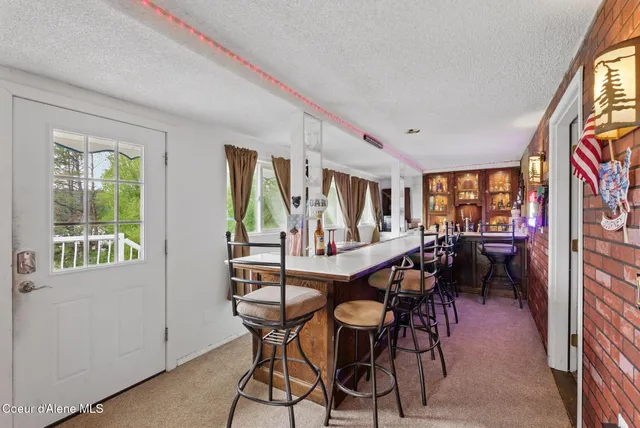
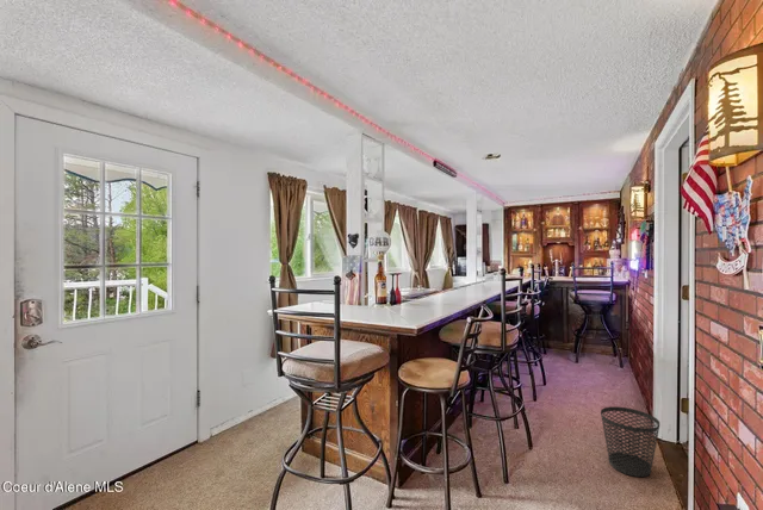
+ wastebasket [600,405,660,478]
